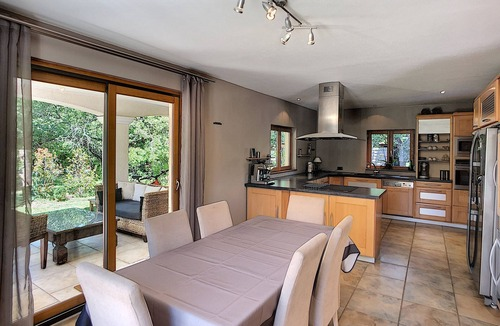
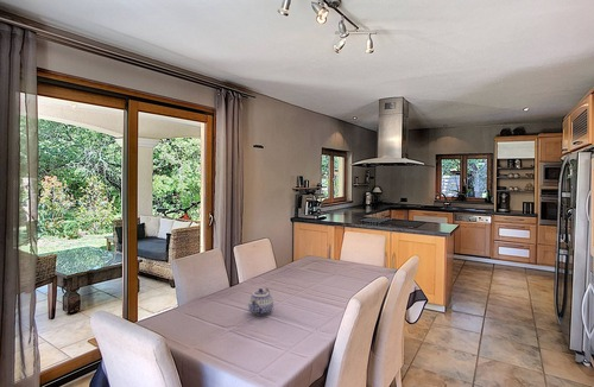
+ teapot [247,287,274,317]
